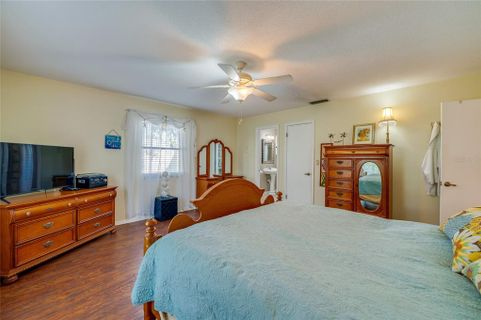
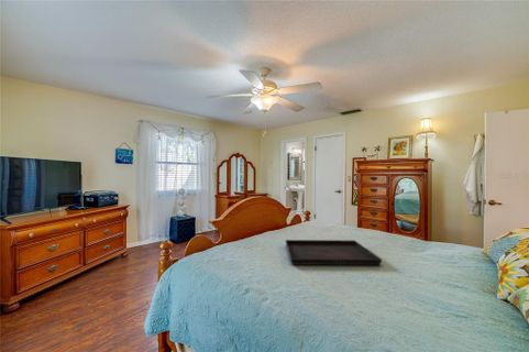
+ serving tray [285,239,383,266]
